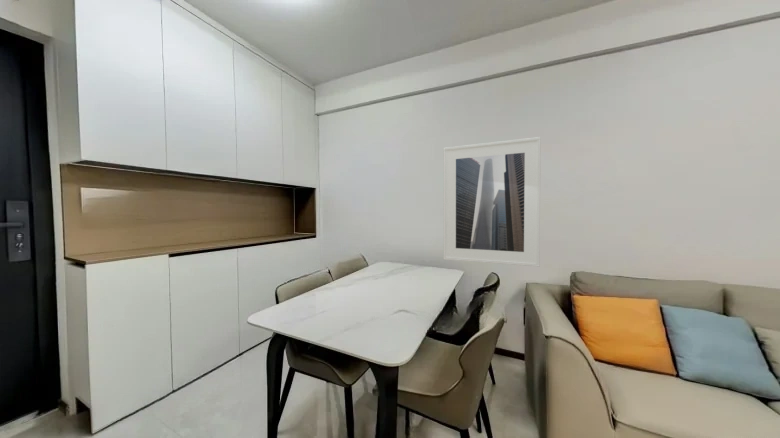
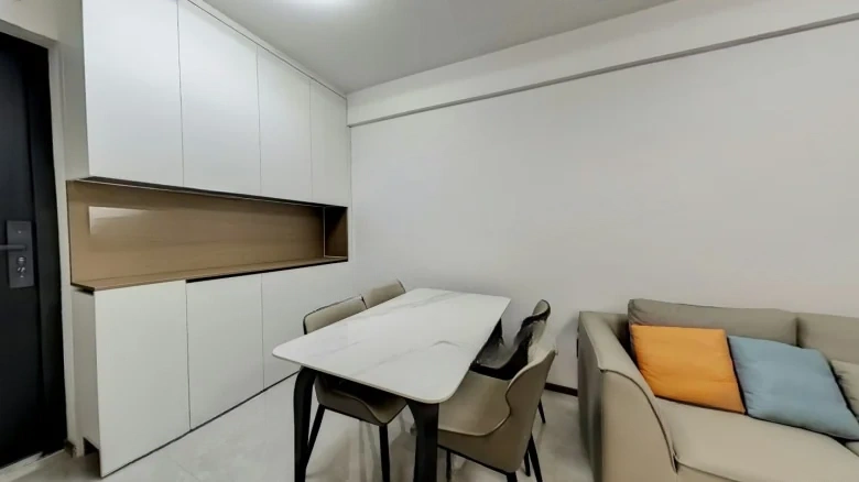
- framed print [443,136,542,268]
